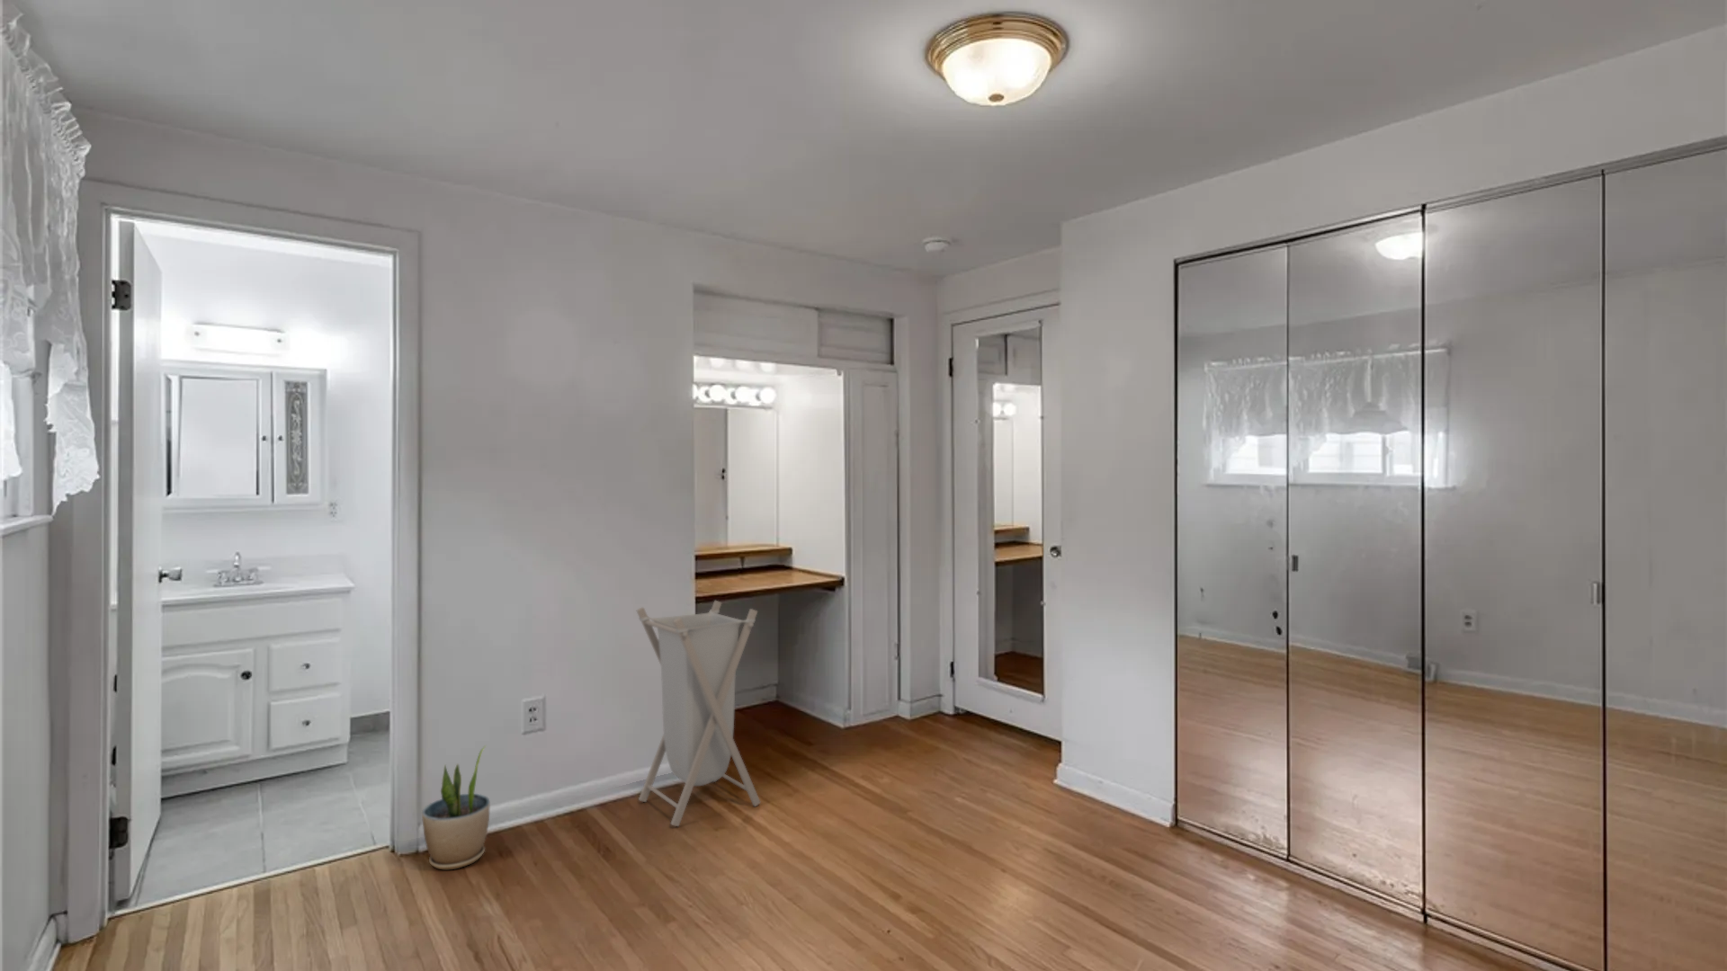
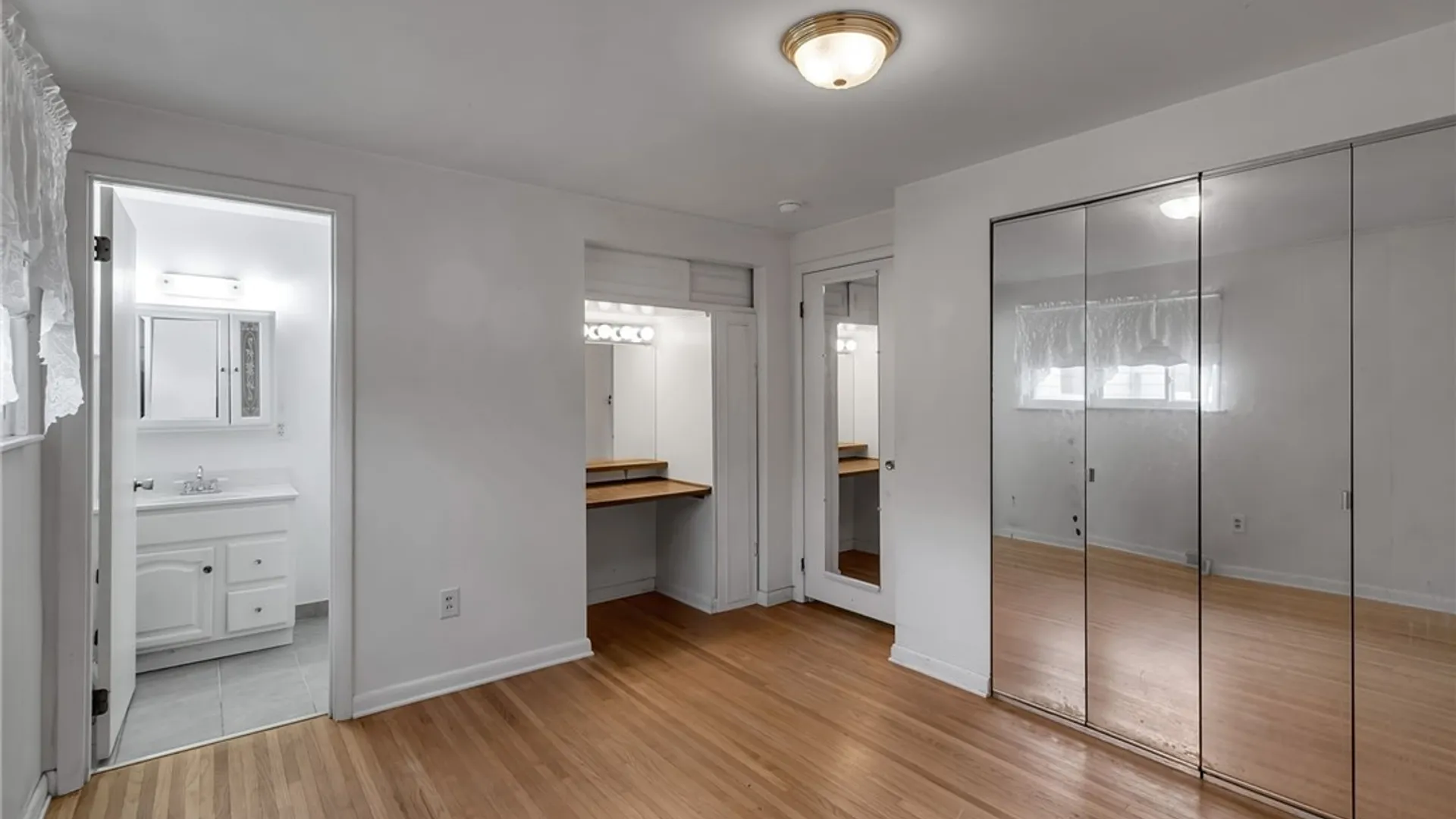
- potted plant [421,745,490,870]
- laundry hamper [636,600,761,828]
